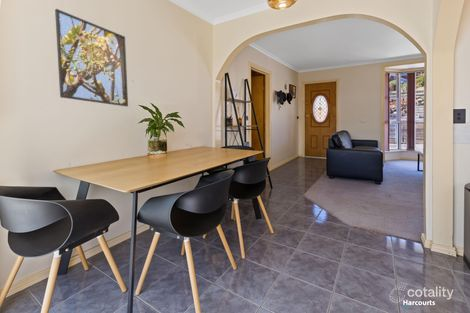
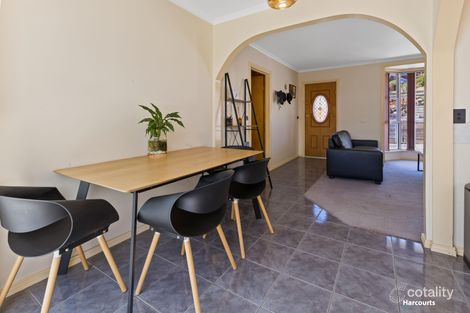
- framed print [54,8,129,108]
